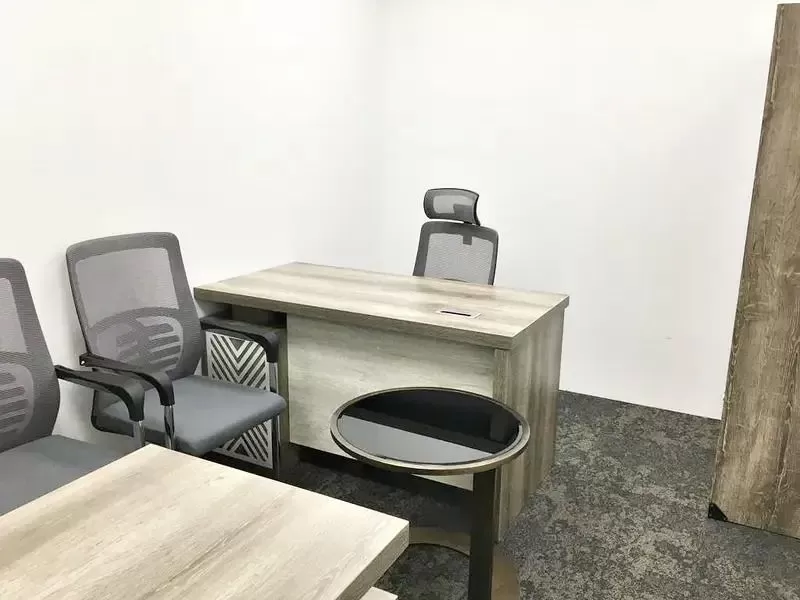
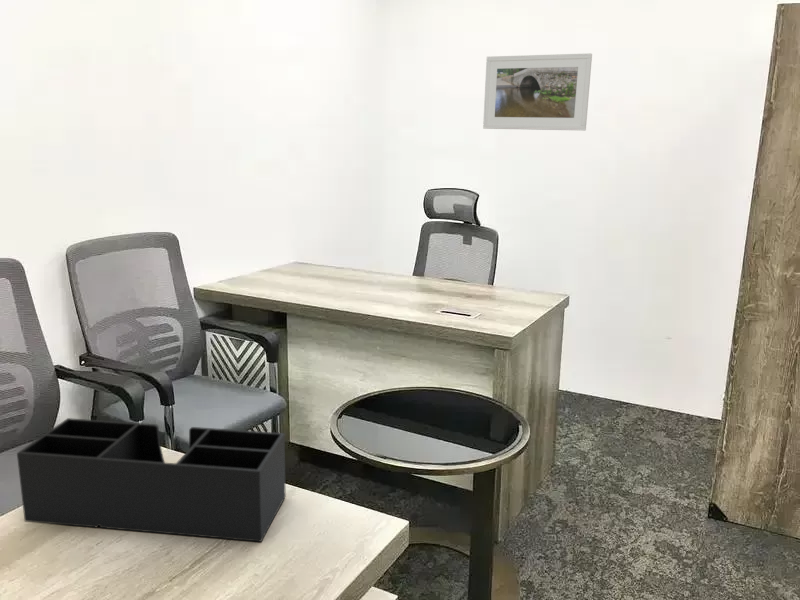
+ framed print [482,52,593,132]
+ desk organizer [16,417,287,543]
